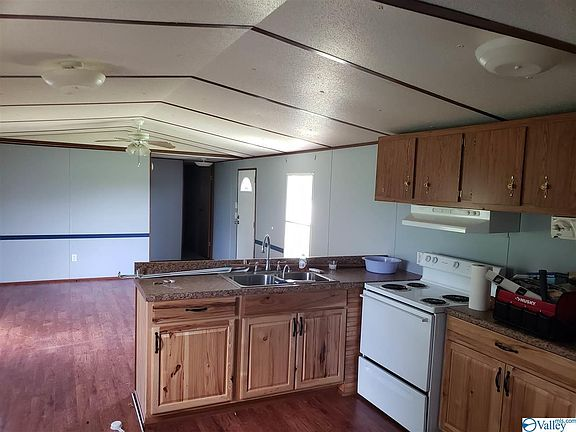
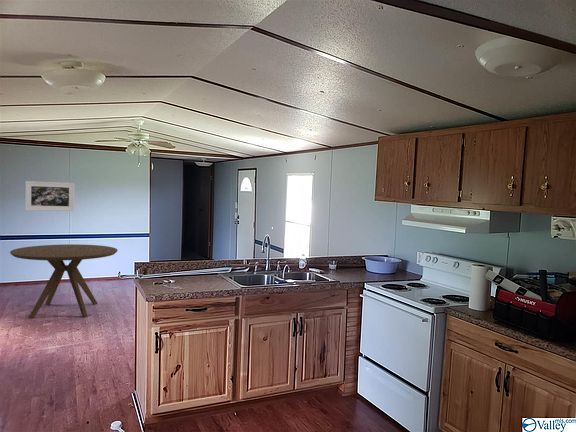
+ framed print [24,180,75,212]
+ dining table [9,243,118,319]
